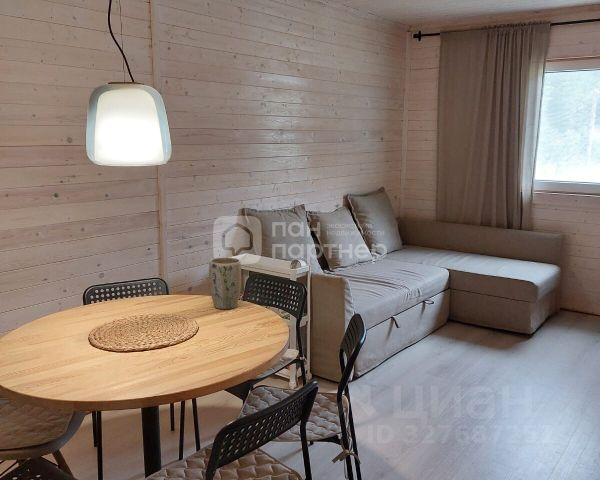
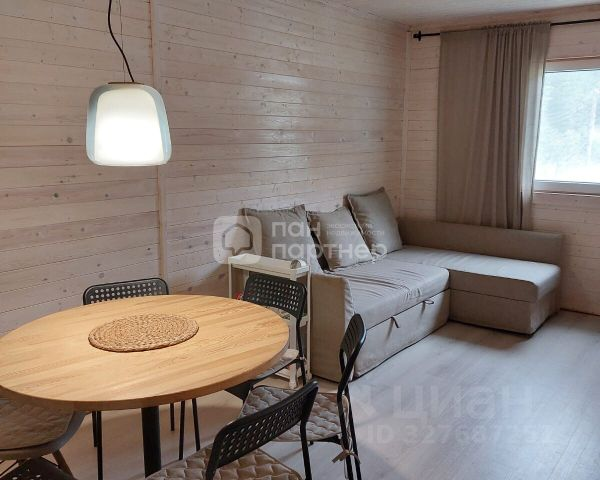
- plant pot [208,257,242,310]
